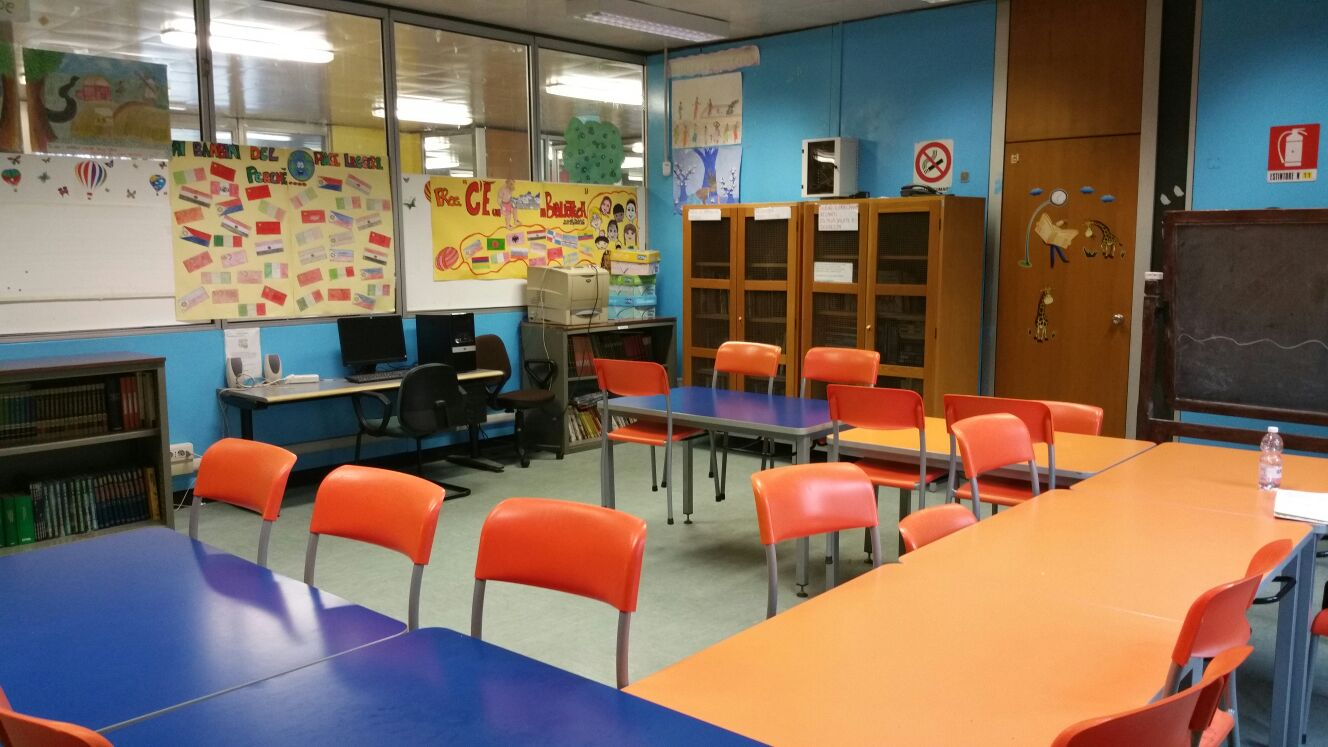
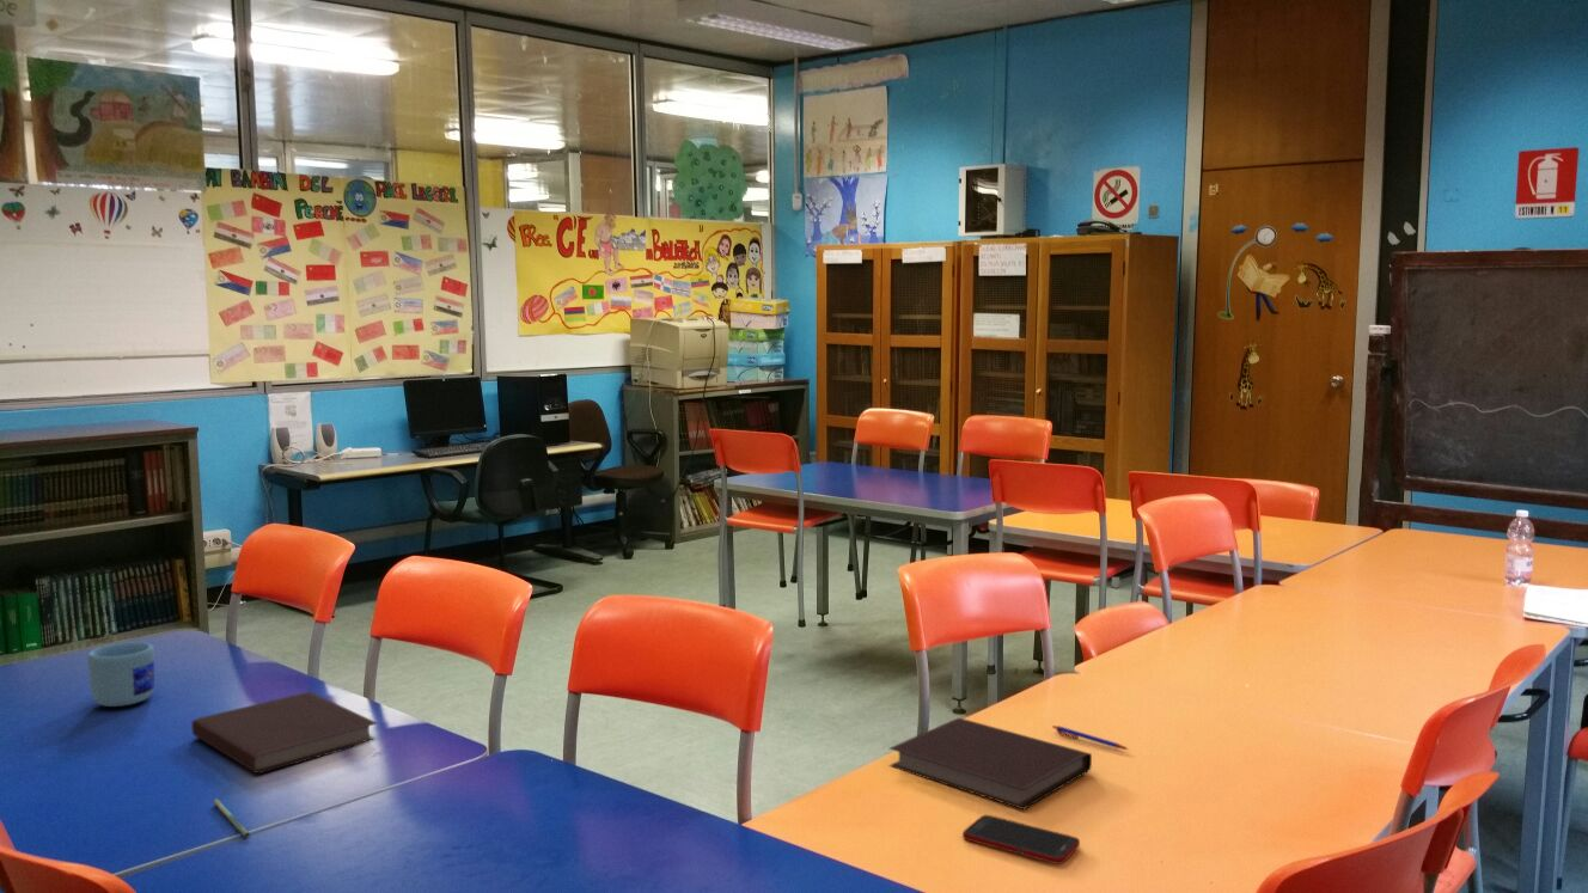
+ mug [86,641,155,708]
+ pen [213,797,251,838]
+ pen [1051,724,1130,751]
+ cell phone [961,814,1081,866]
+ notebook [887,717,1093,811]
+ notebook [190,691,379,775]
